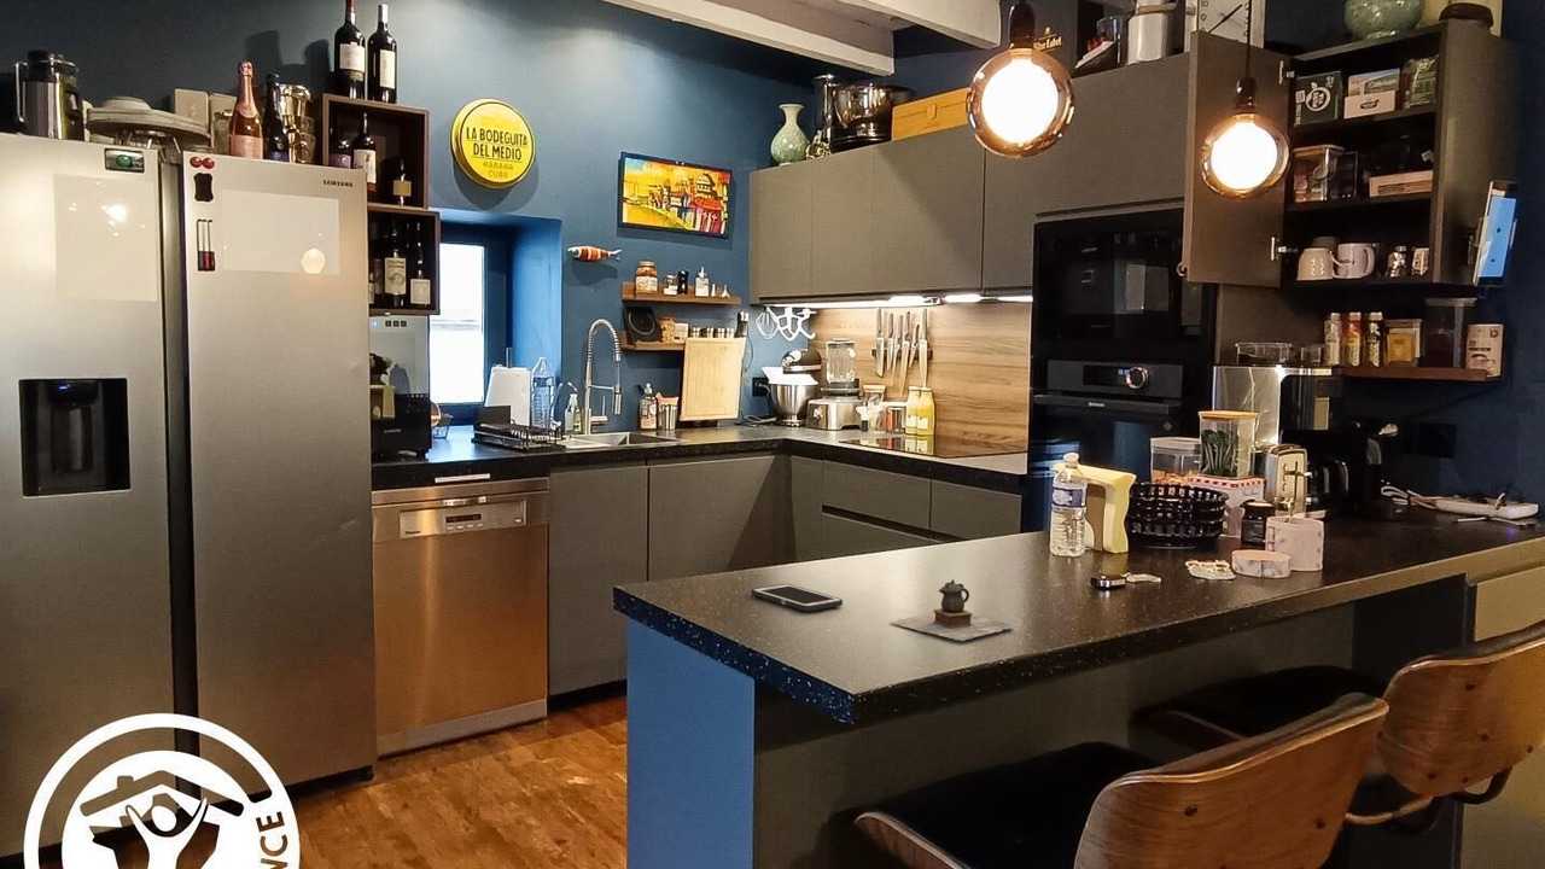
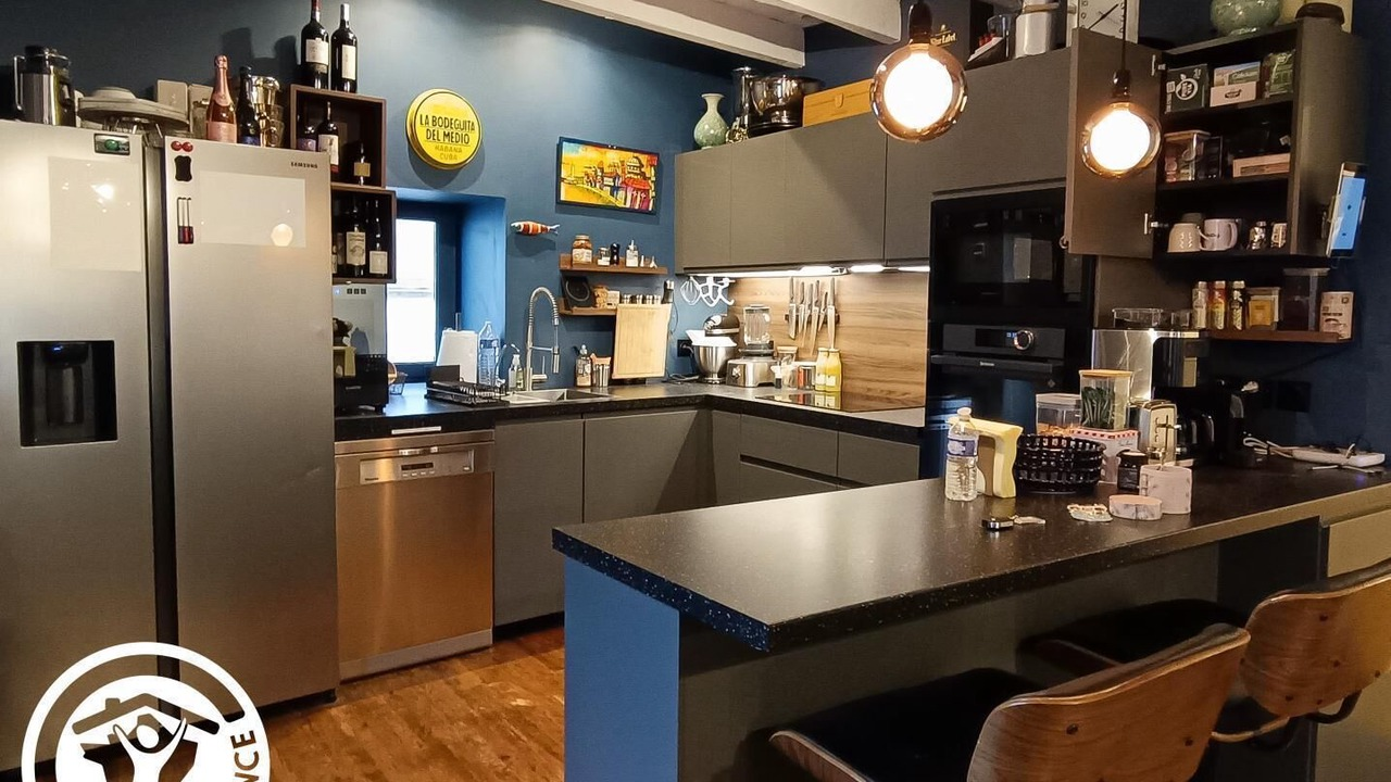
- teapot [888,578,1015,642]
- cell phone [750,583,844,612]
